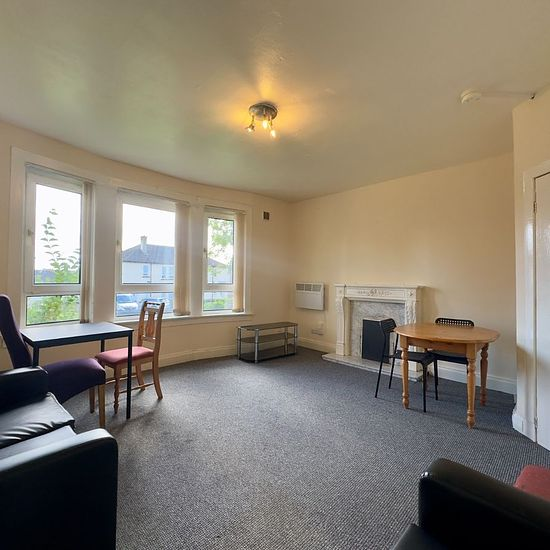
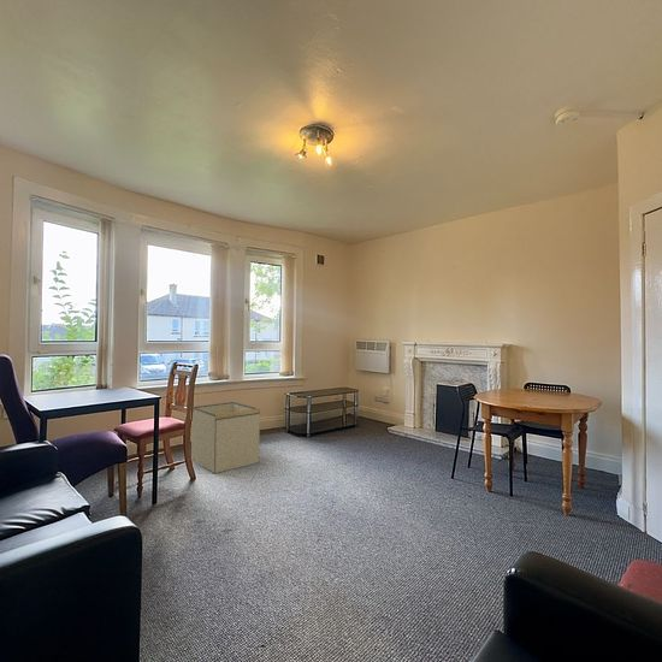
+ storage bin [189,401,261,474]
